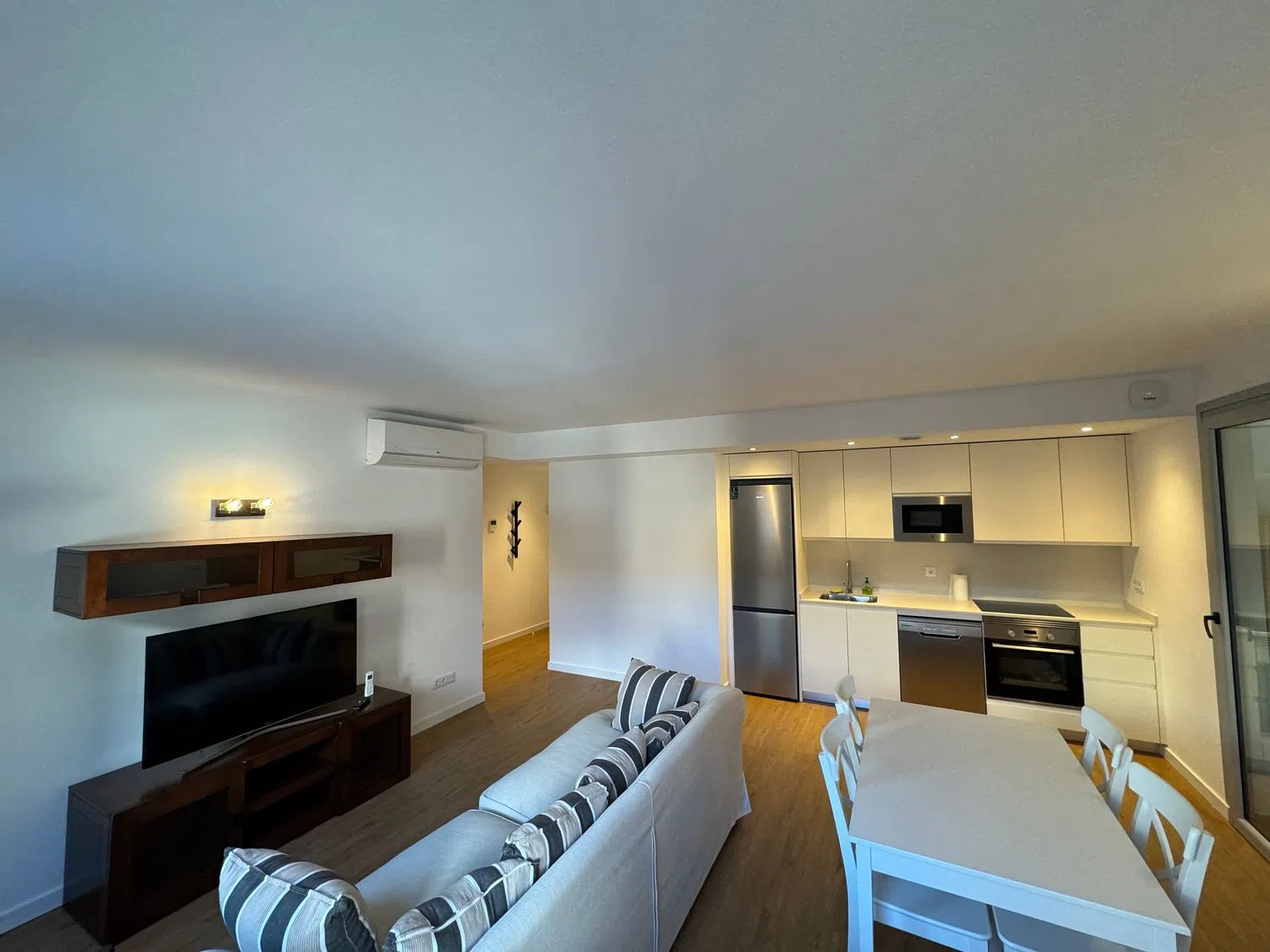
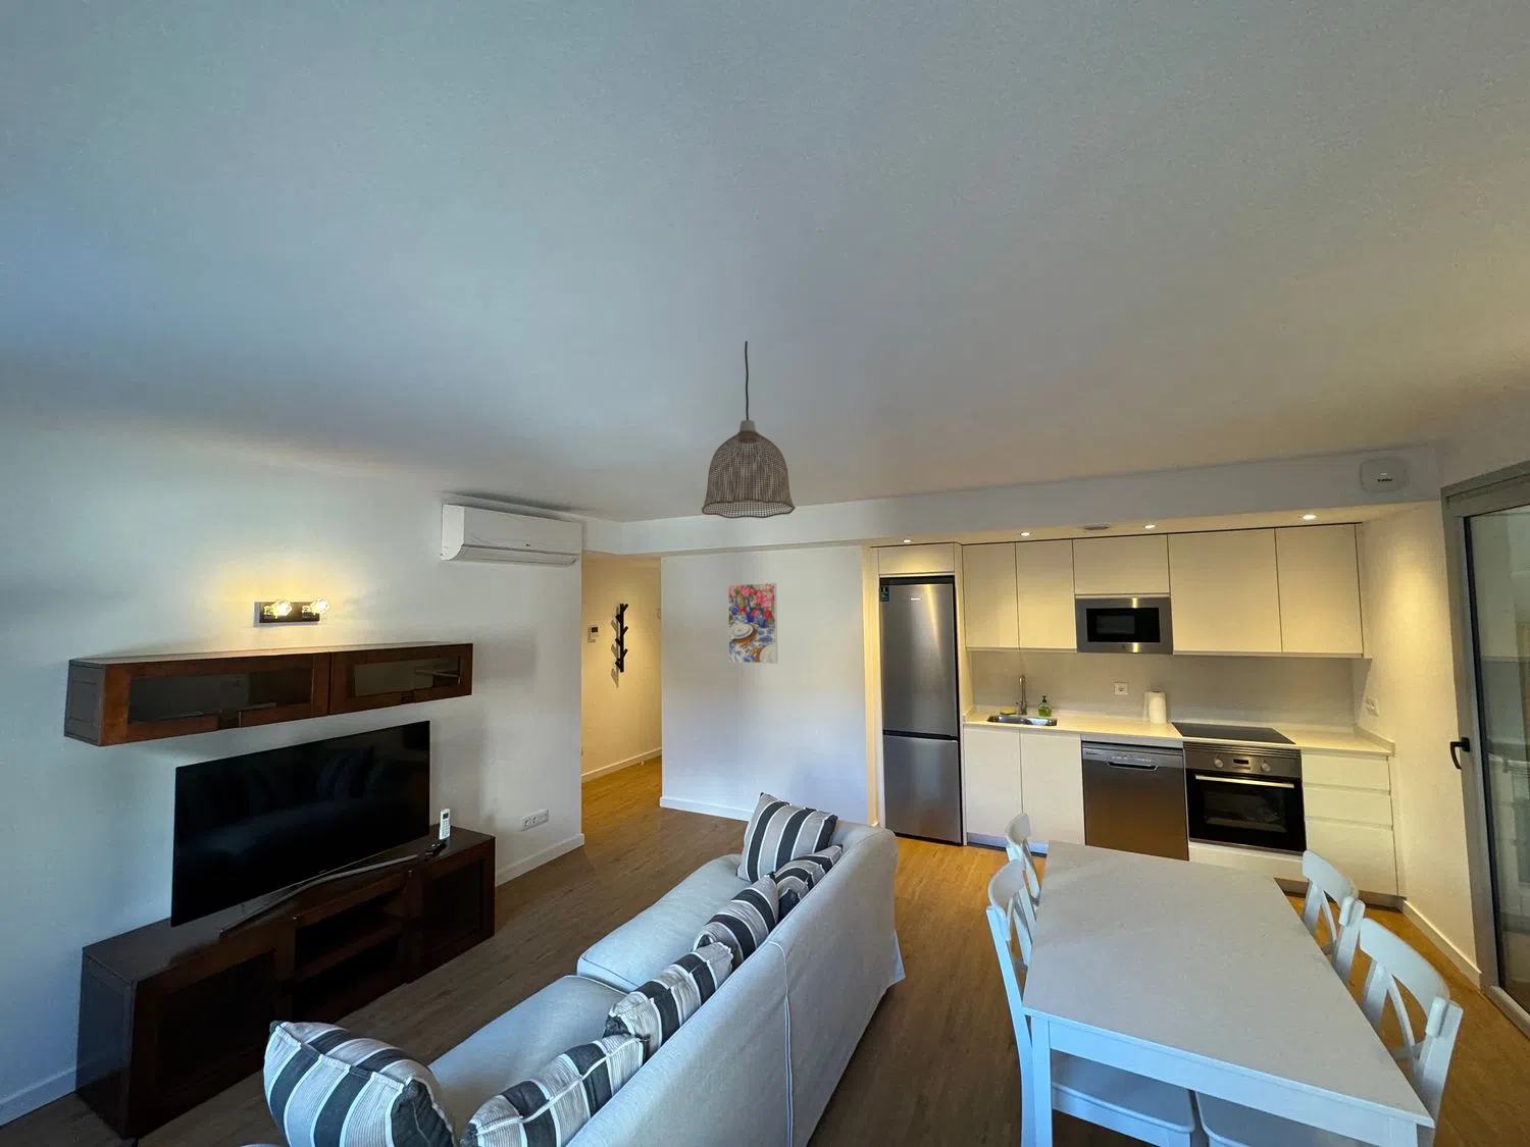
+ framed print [728,582,778,665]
+ pendant lamp [701,341,796,519]
